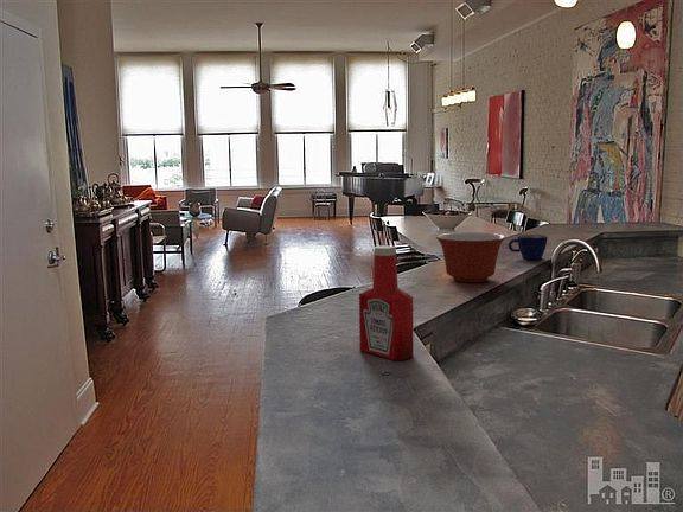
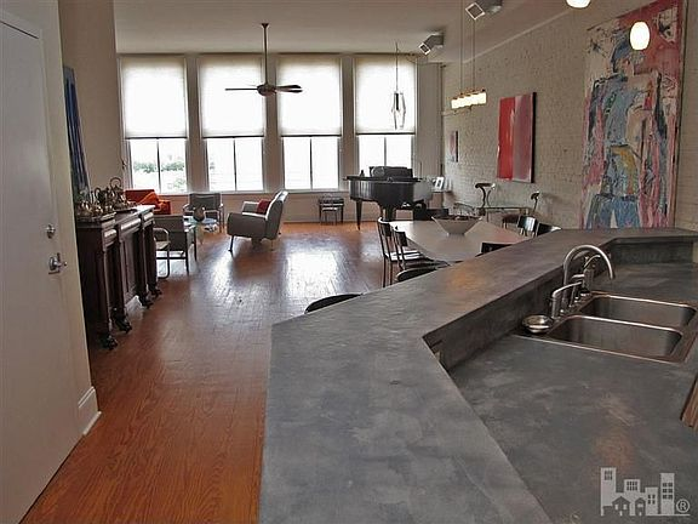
- mixing bowl [435,231,506,283]
- soap bottle [358,244,414,361]
- cup [508,233,549,261]
